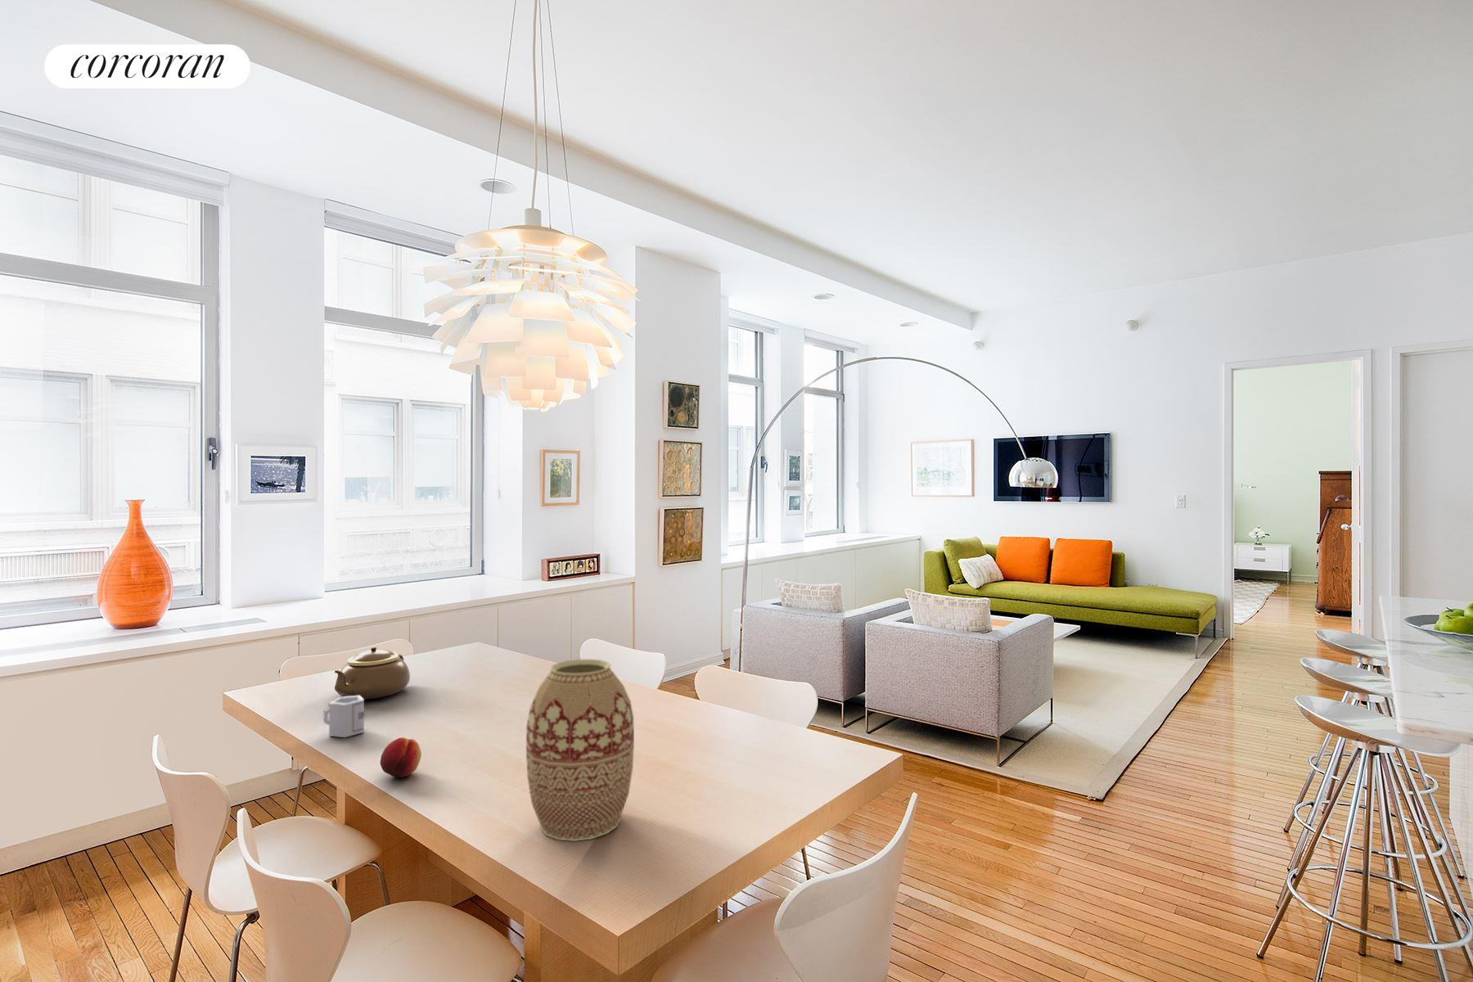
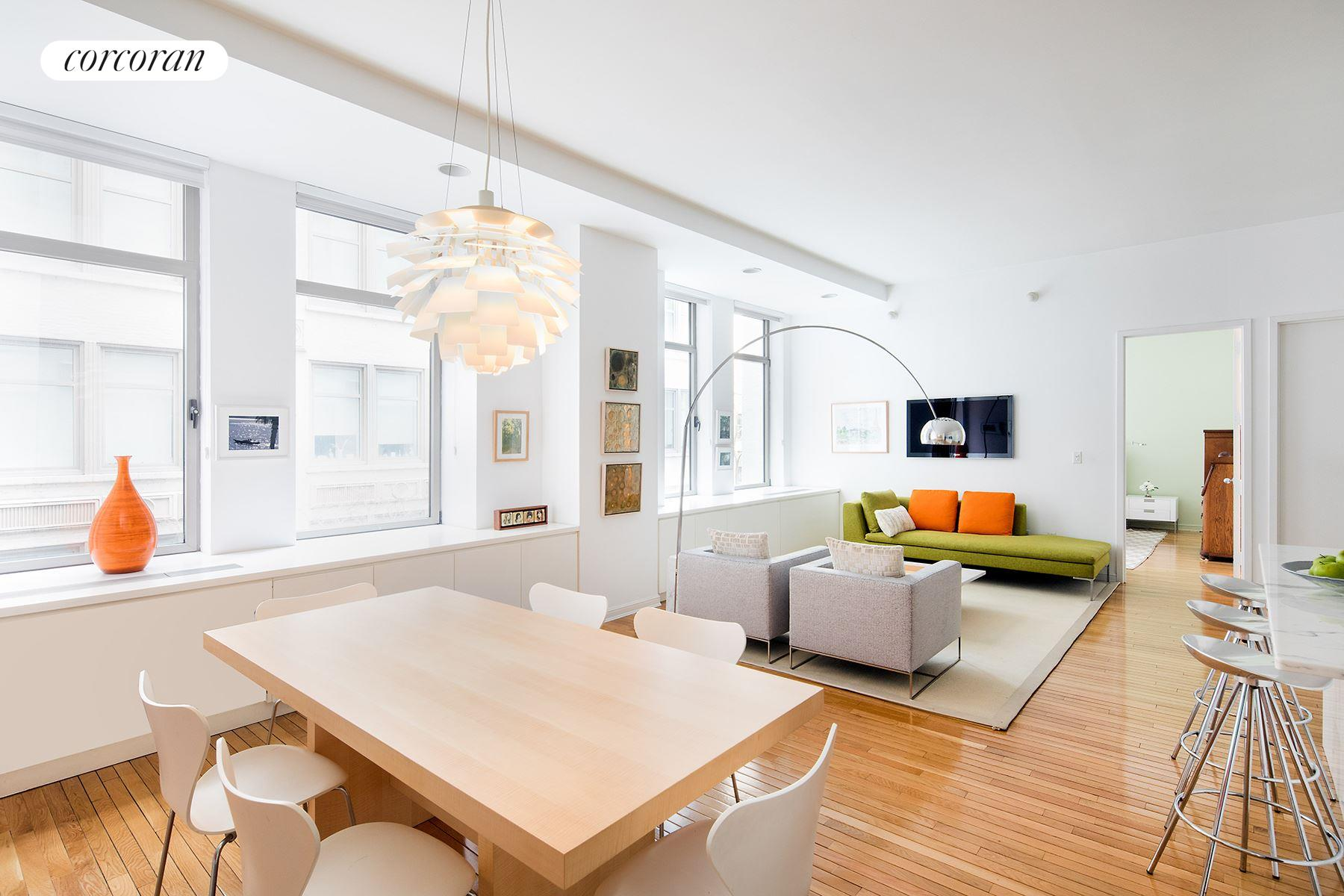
- fruit [379,736,422,778]
- cup [323,696,365,738]
- teapot [333,647,411,699]
- vase [525,659,635,842]
